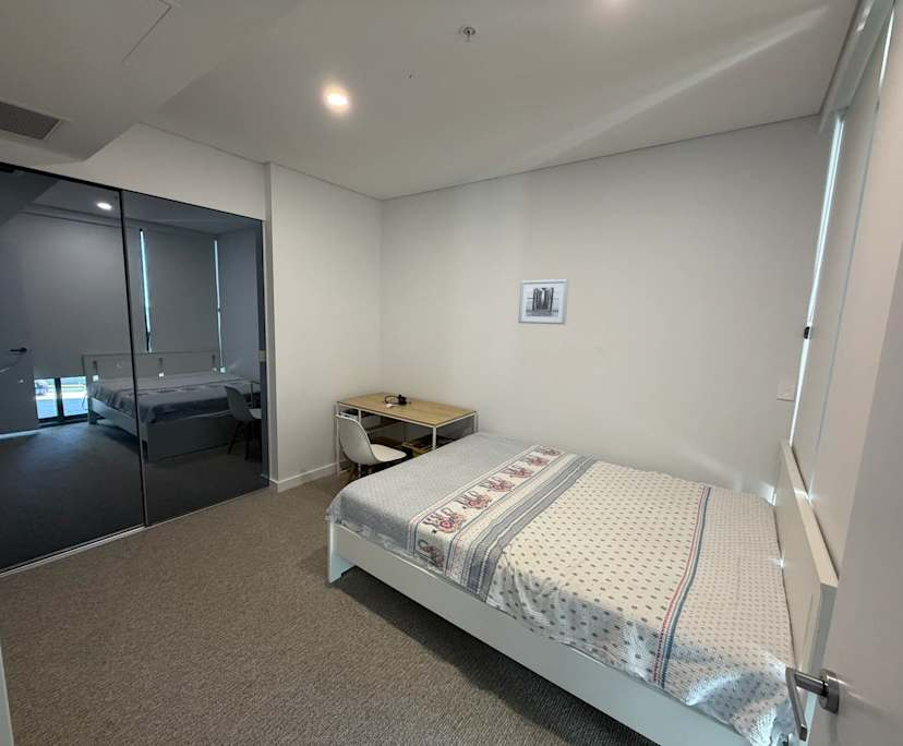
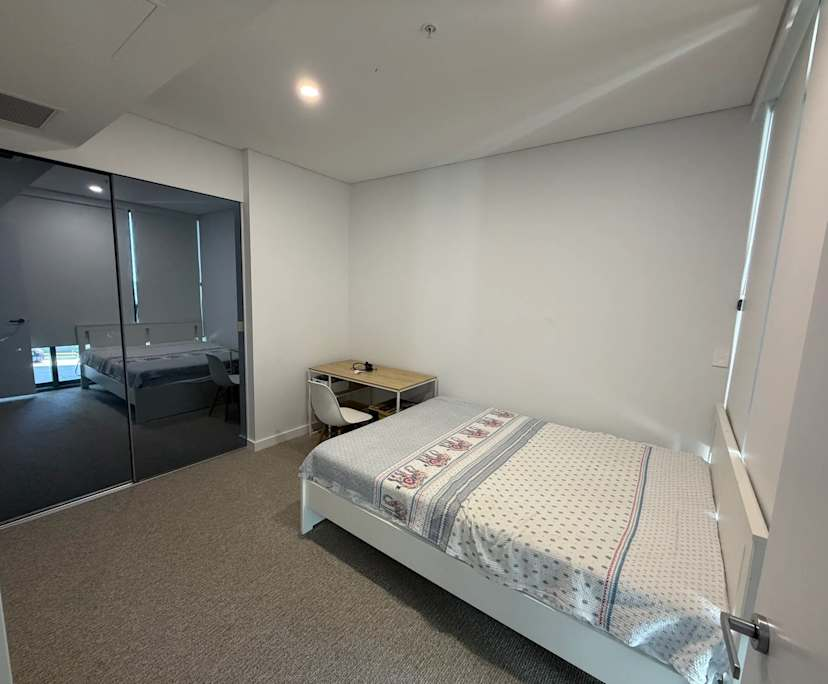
- wall art [517,278,570,326]
